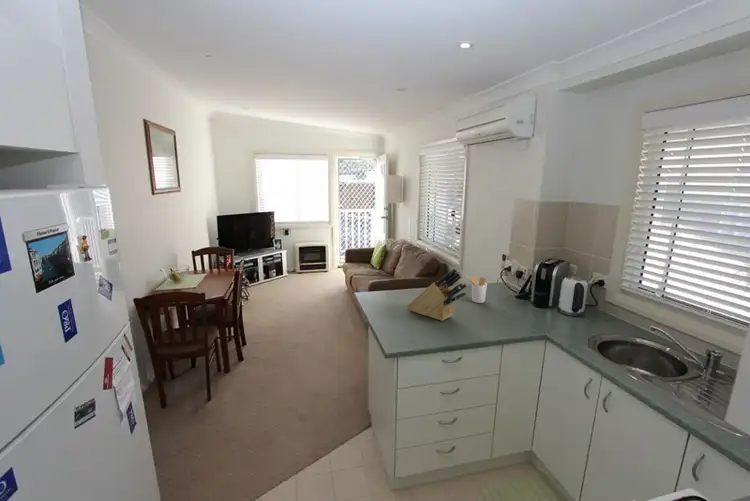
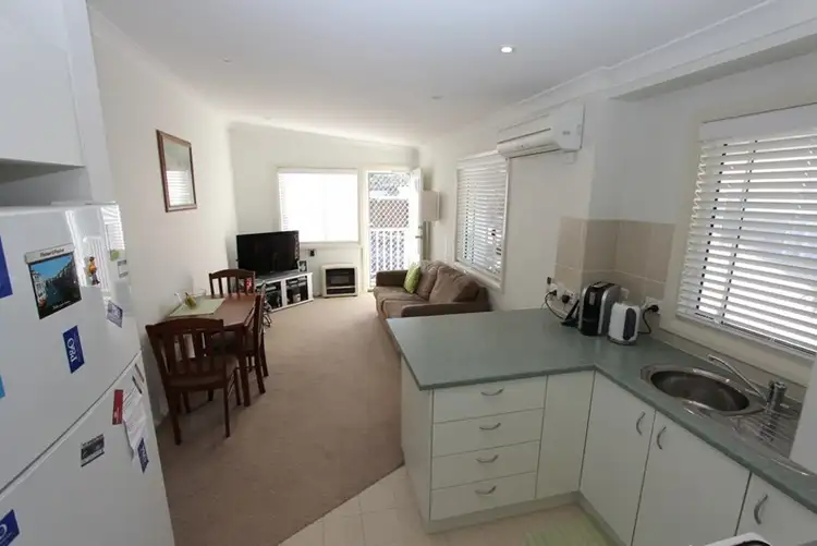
- knife block [406,267,469,322]
- utensil holder [465,274,488,304]
